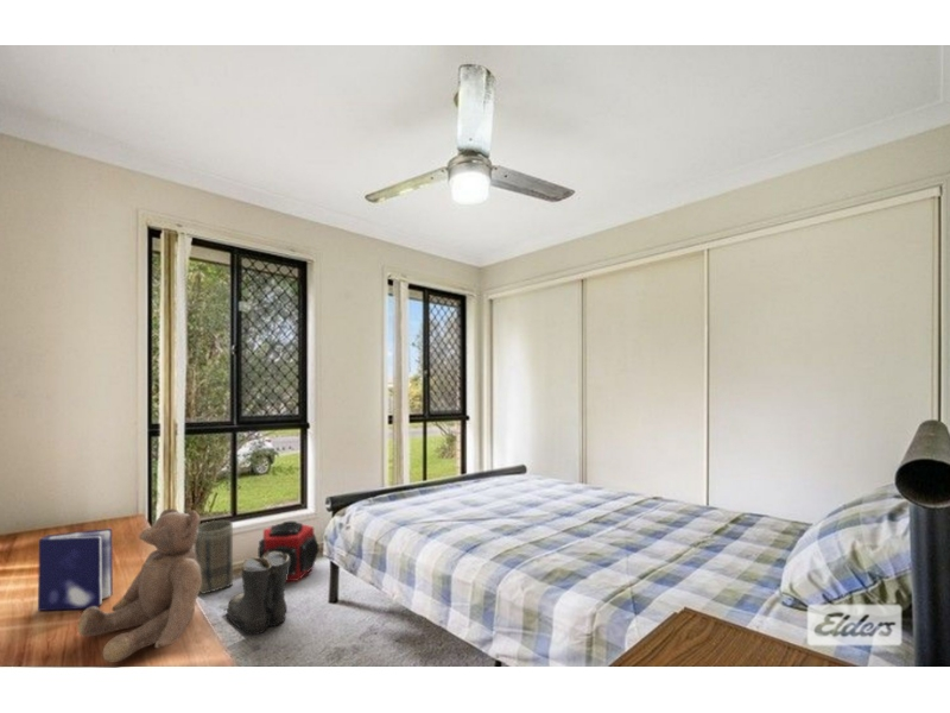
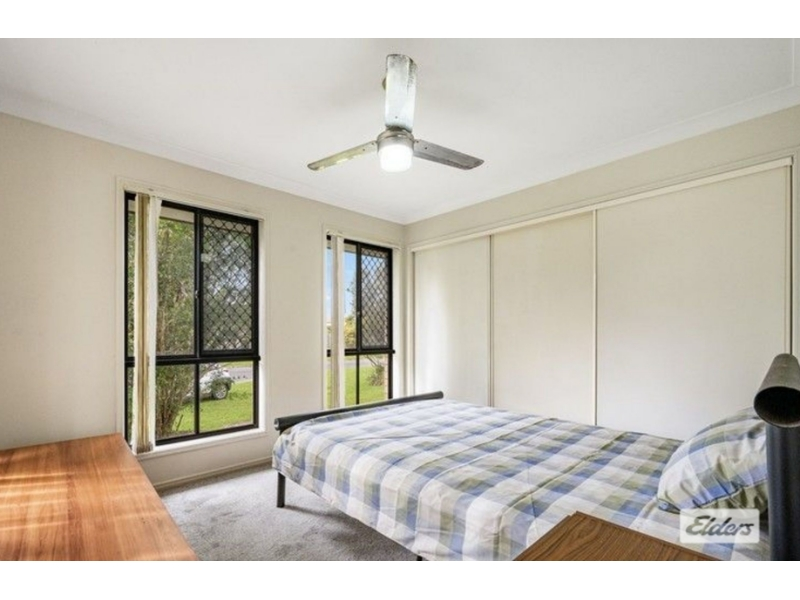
- teddy bear [76,507,202,663]
- speaker [258,520,319,582]
- boots [222,551,290,636]
- book [37,528,114,612]
- basket [194,519,234,595]
